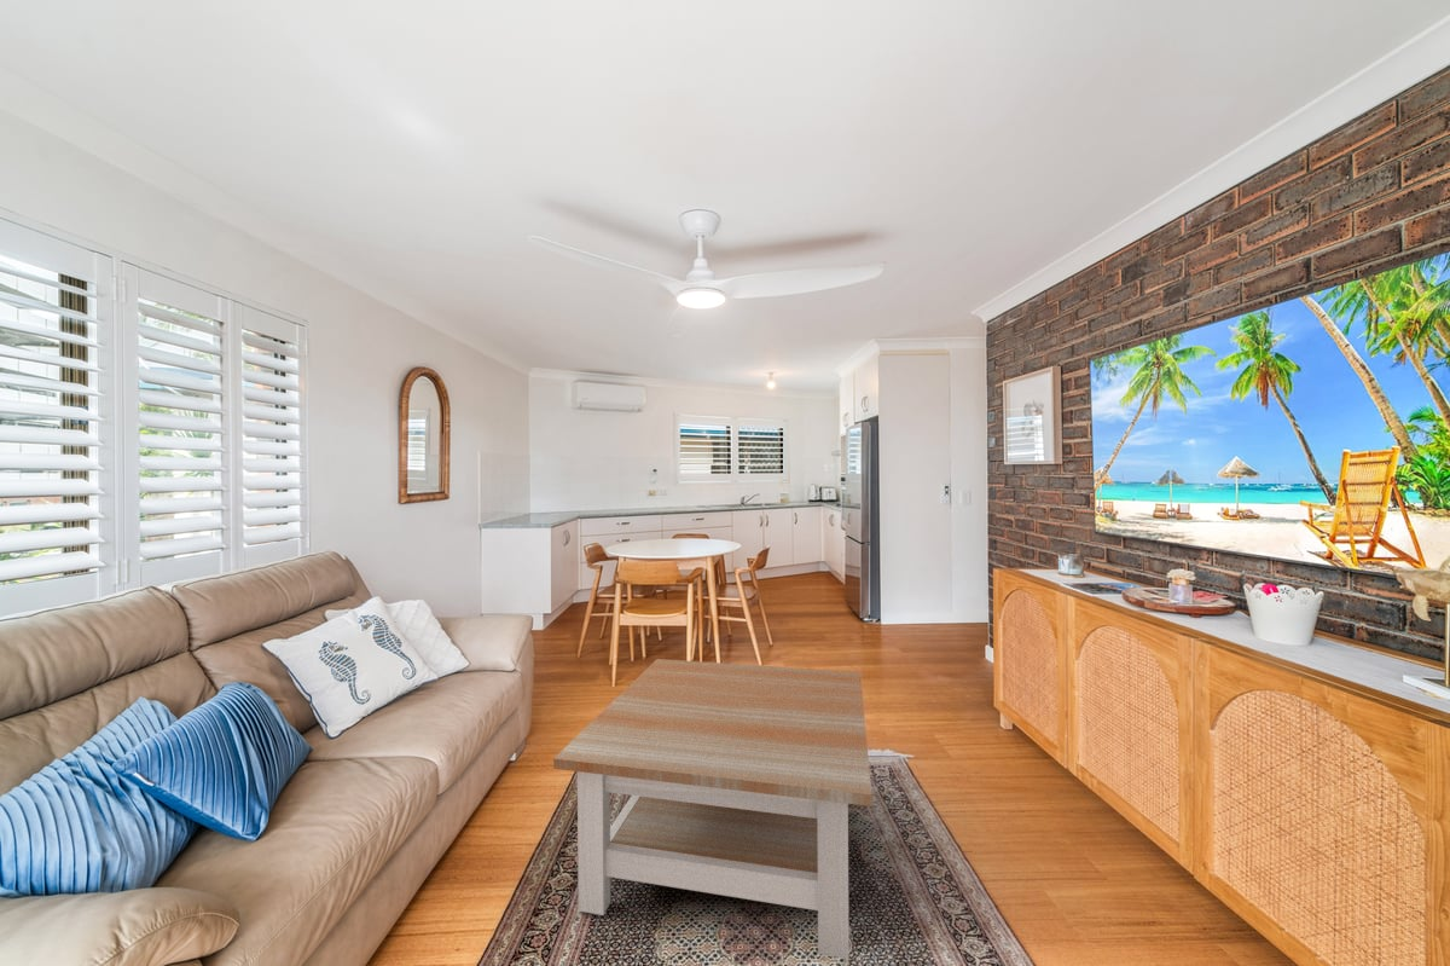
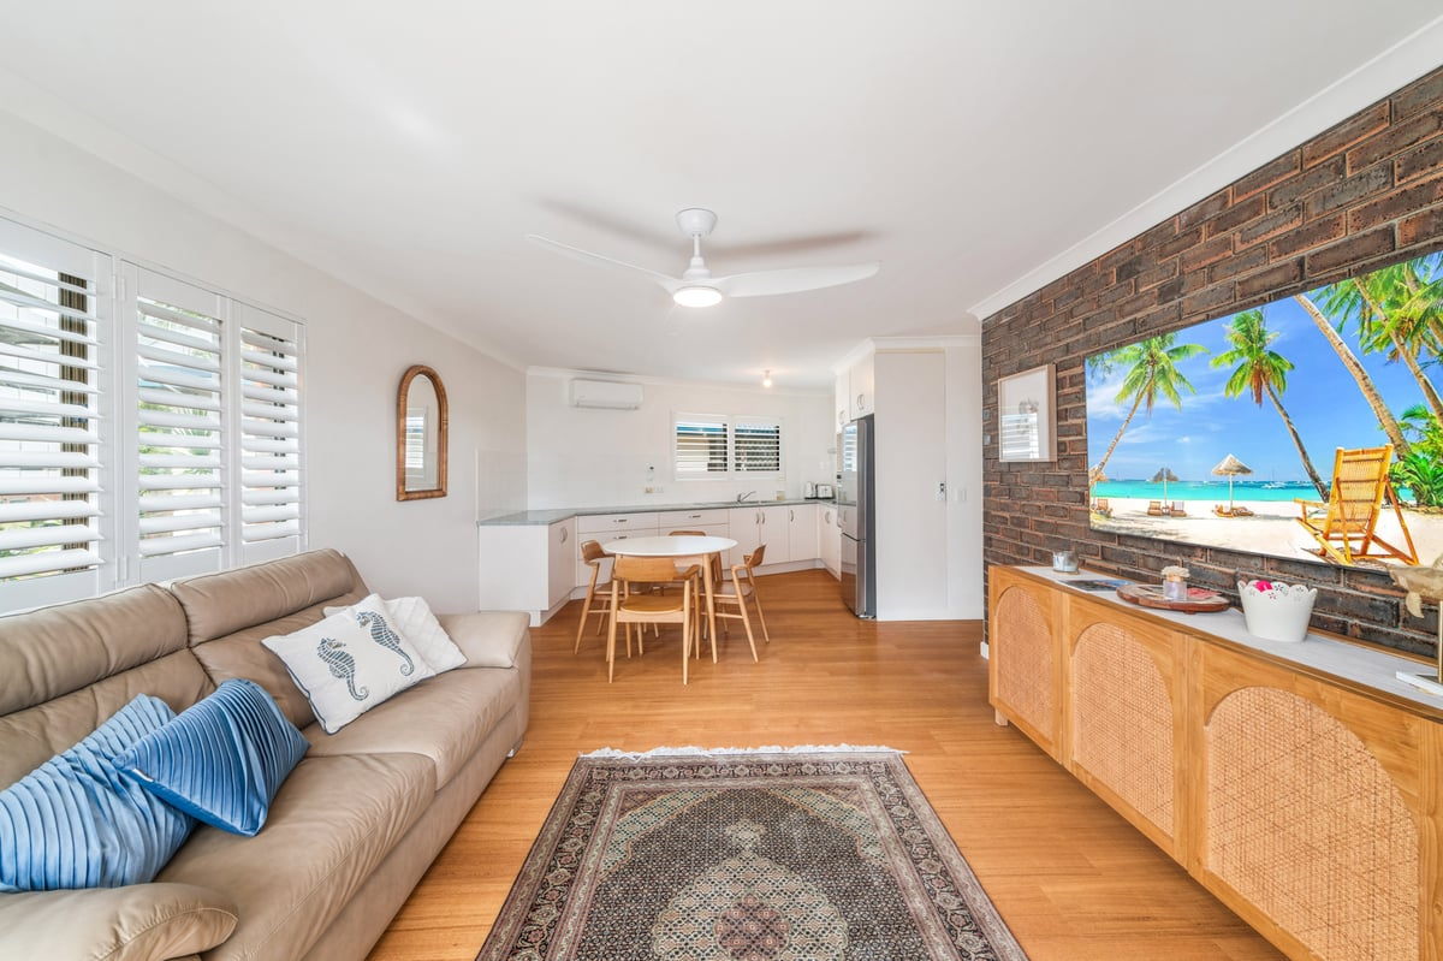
- coffee table [552,658,874,960]
